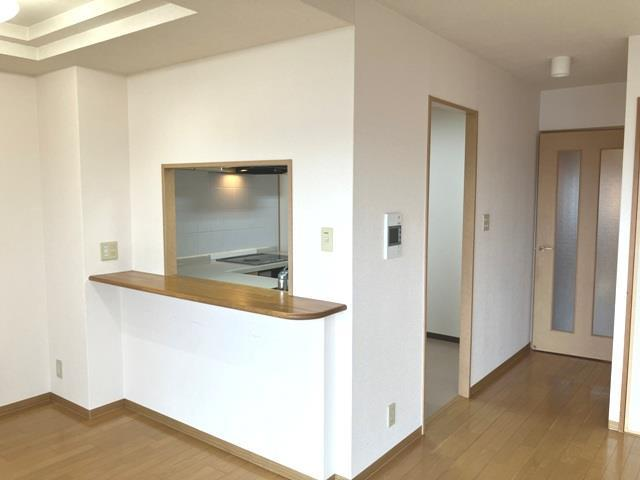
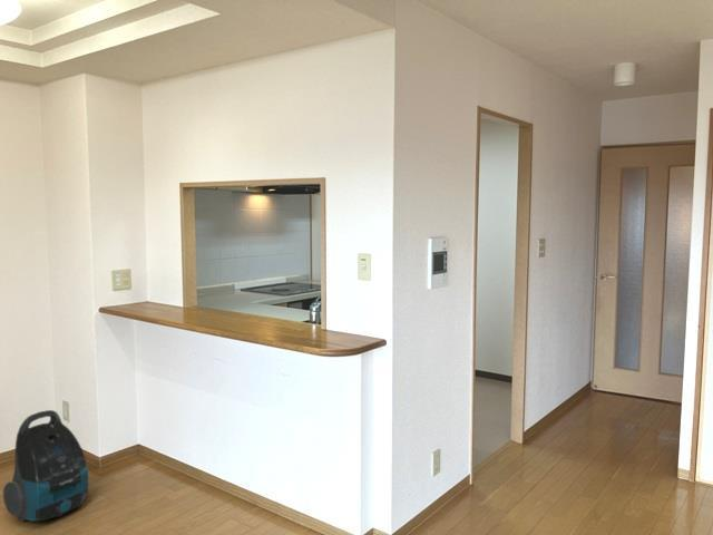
+ vacuum cleaner [2,409,89,523]
